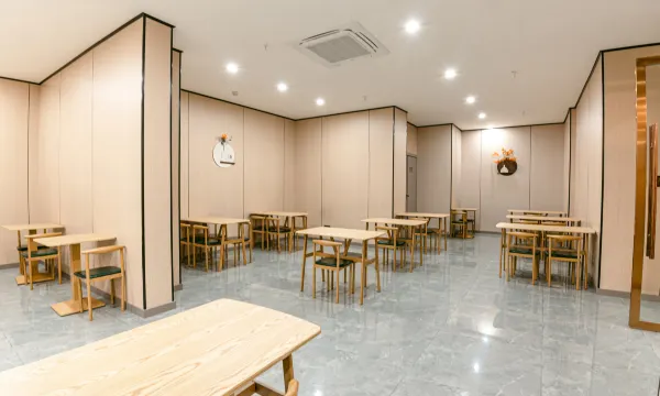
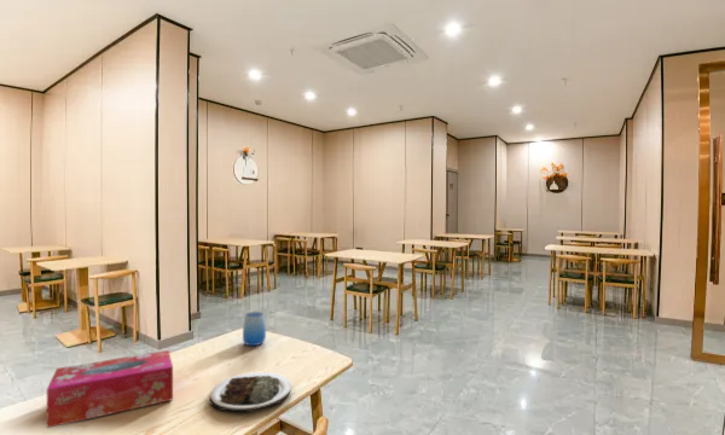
+ plate [209,371,292,413]
+ tissue box [46,349,174,429]
+ cup [242,311,267,347]
